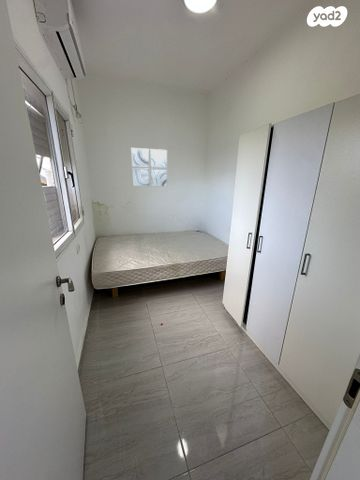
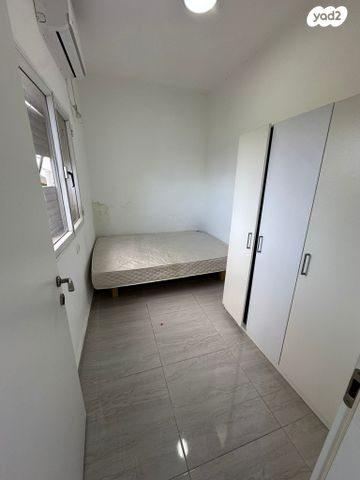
- wall art [130,147,168,188]
